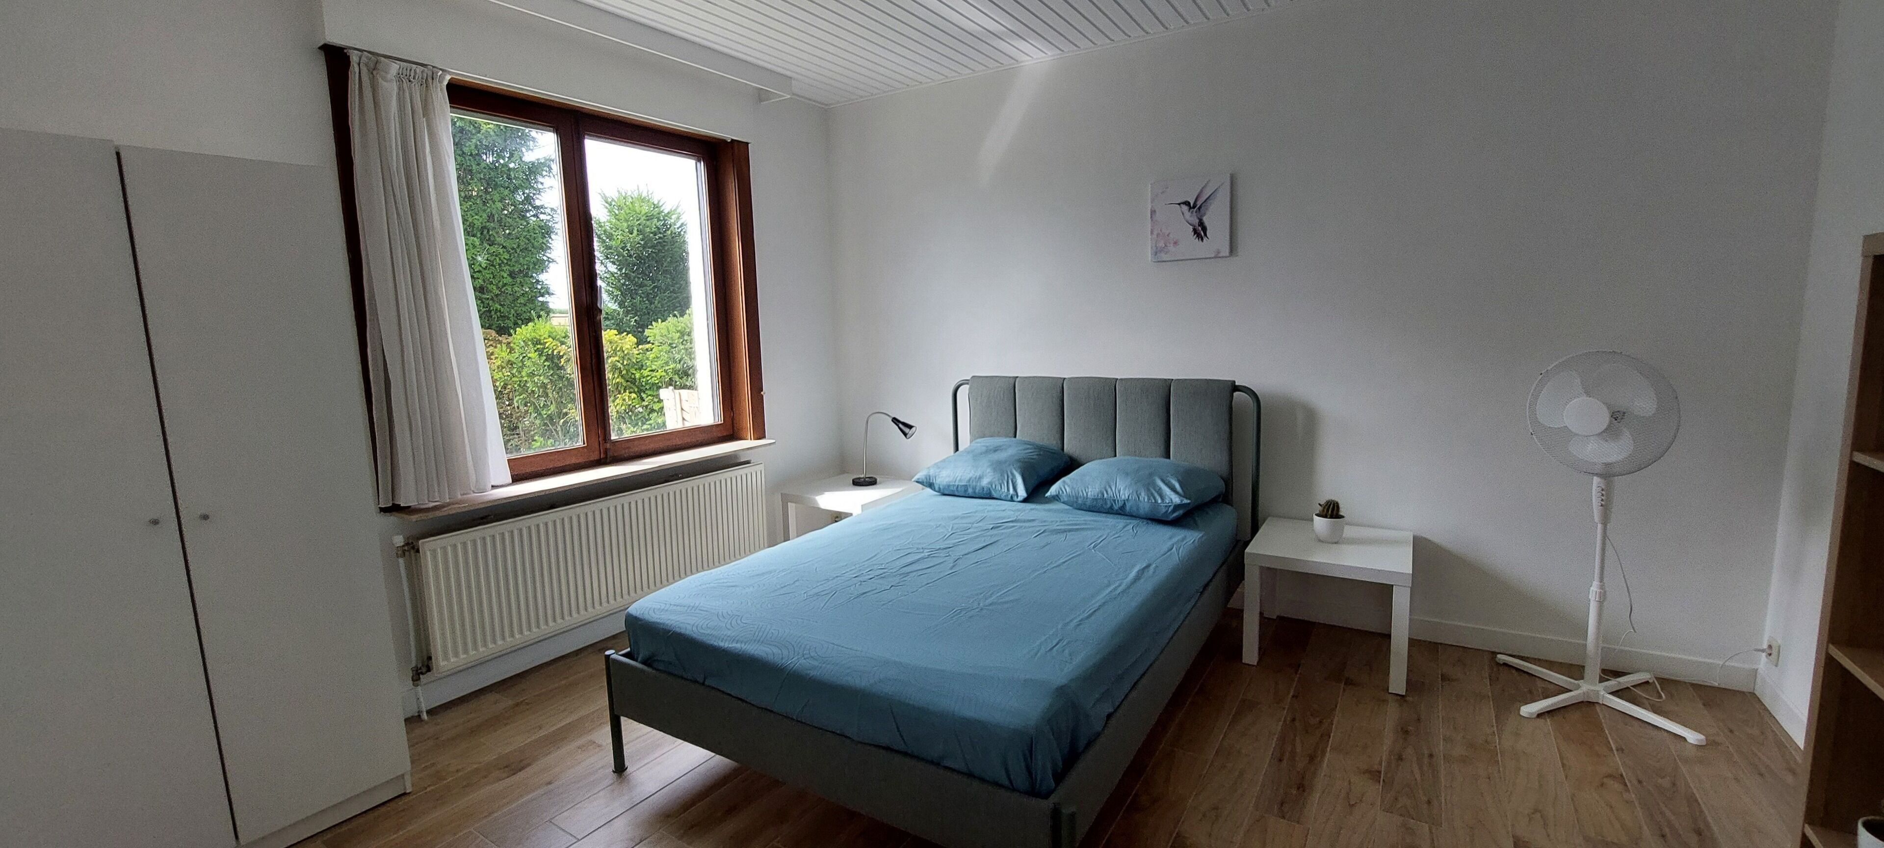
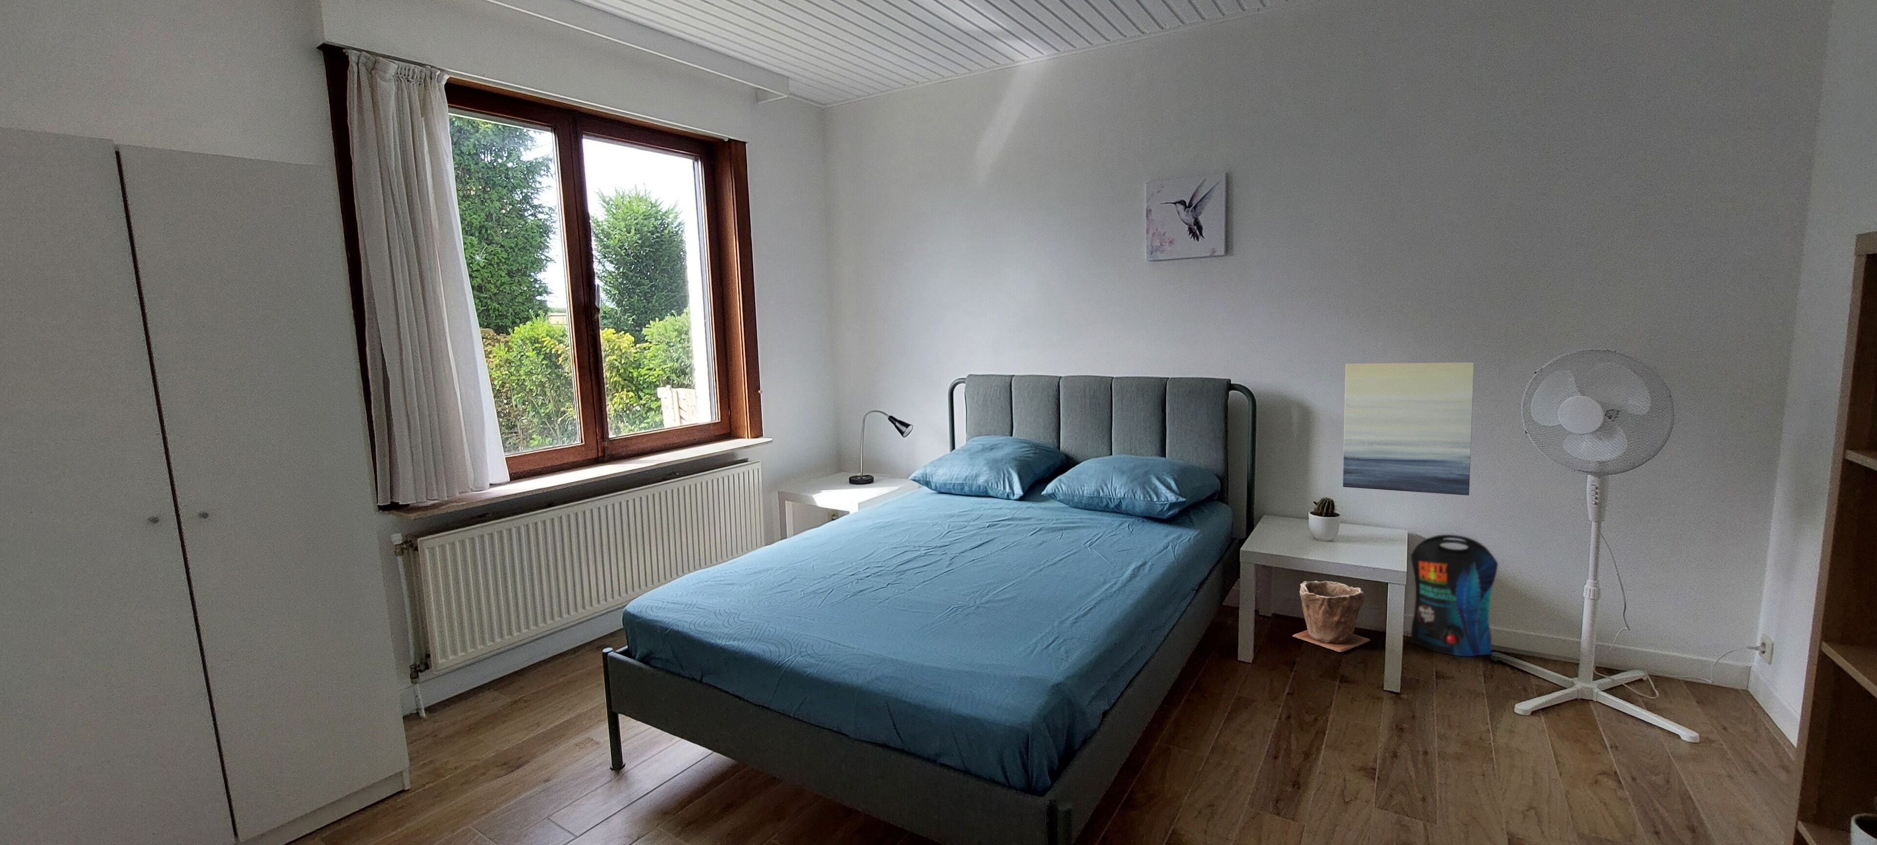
+ plant pot [1293,580,1371,652]
+ pouch [1410,534,1499,657]
+ wall art [1342,361,1475,496]
